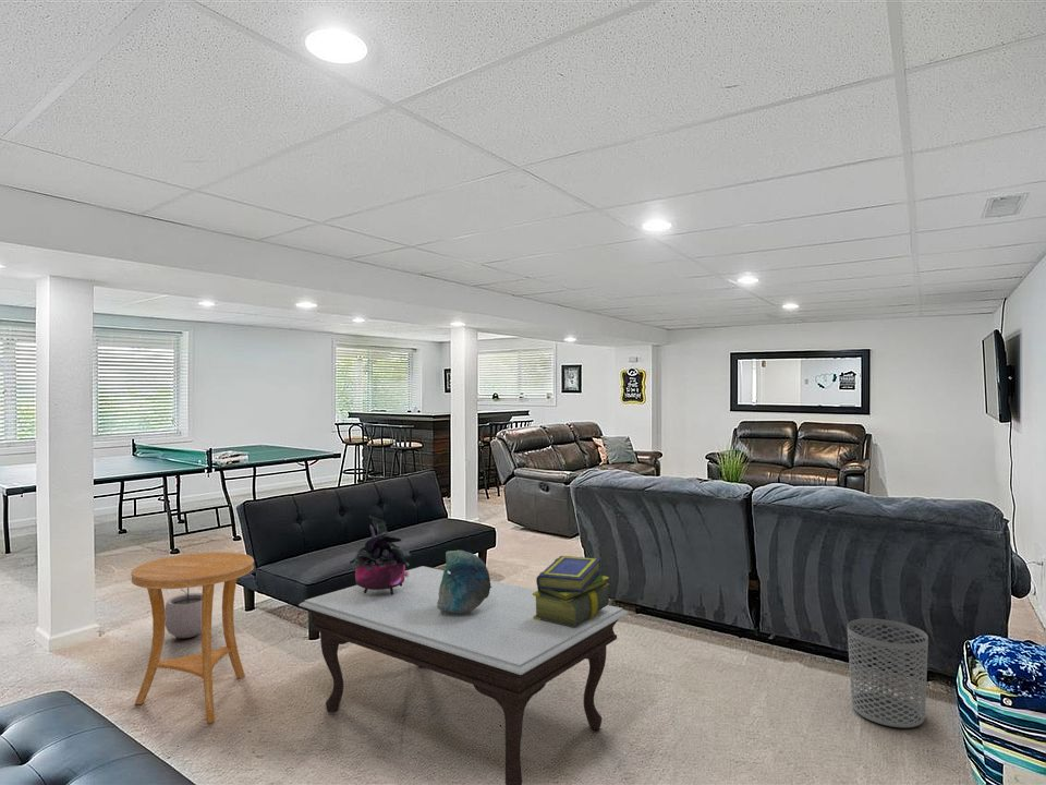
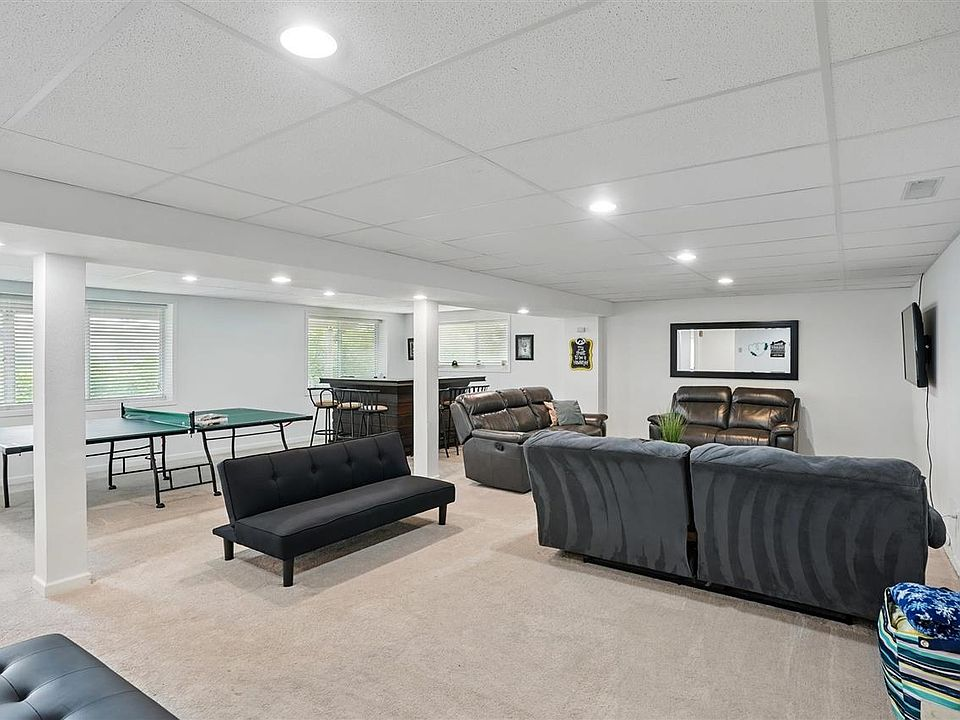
- side table [130,551,255,724]
- decorative bowl [437,550,491,614]
- potted plant [349,515,412,595]
- coffee table [297,565,630,785]
- stack of books [533,555,610,628]
- waste bin [847,617,929,728]
- plant pot [165,588,203,639]
